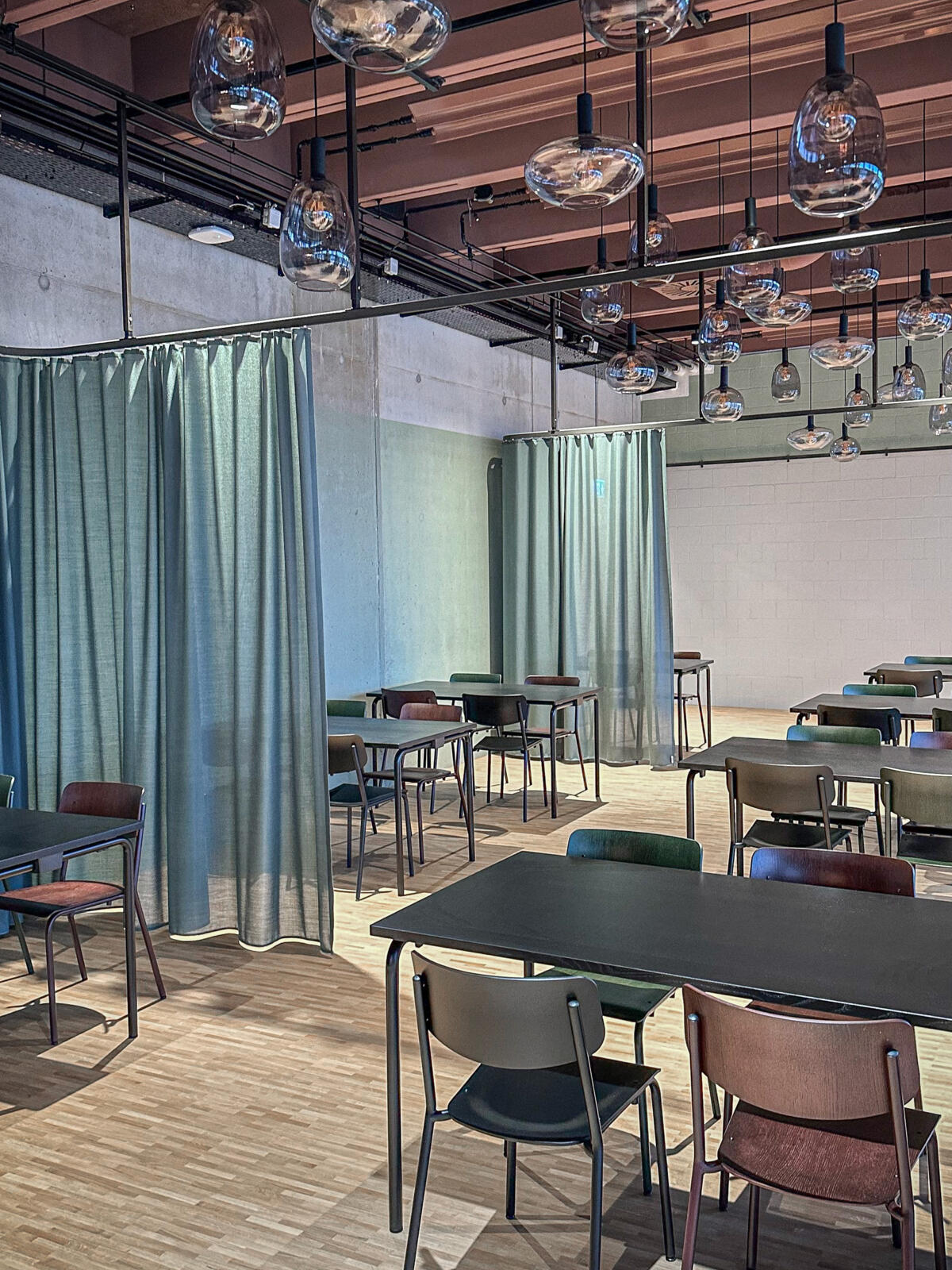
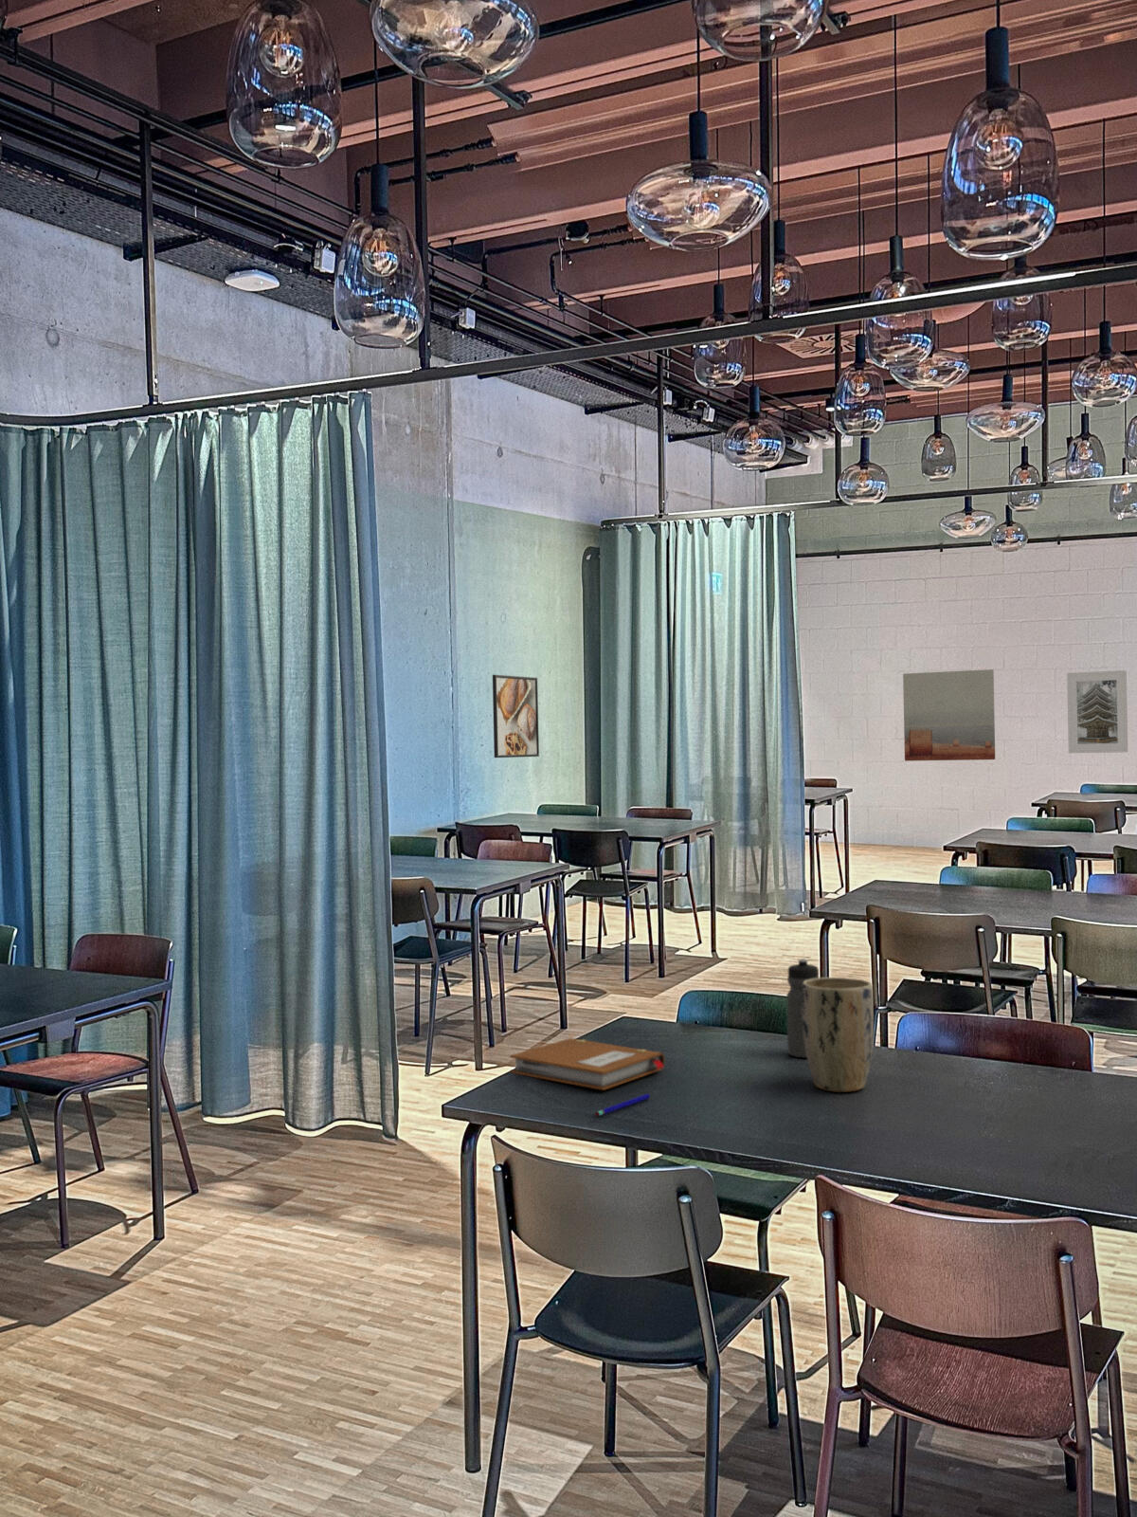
+ pen [594,1093,651,1117]
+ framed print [492,674,540,758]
+ plant pot [801,977,874,1093]
+ wall art [902,669,996,762]
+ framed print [1067,669,1129,754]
+ notebook [509,1037,666,1092]
+ water bottle [786,958,819,1058]
